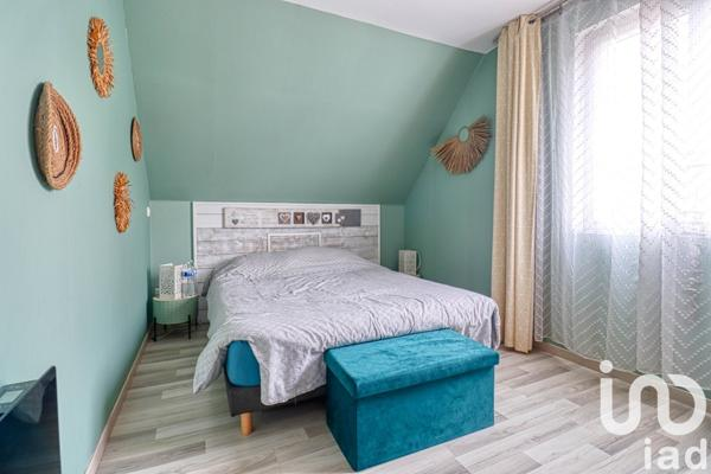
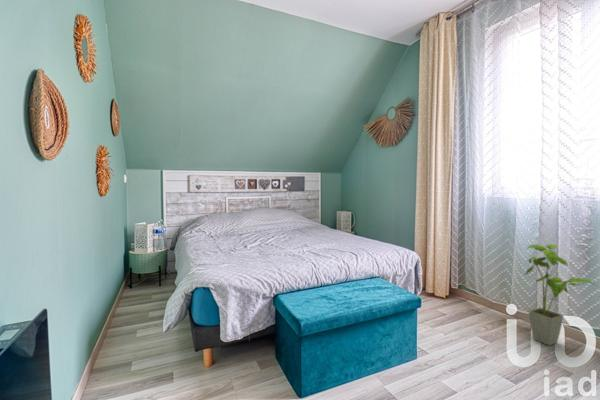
+ house plant [523,243,599,346]
